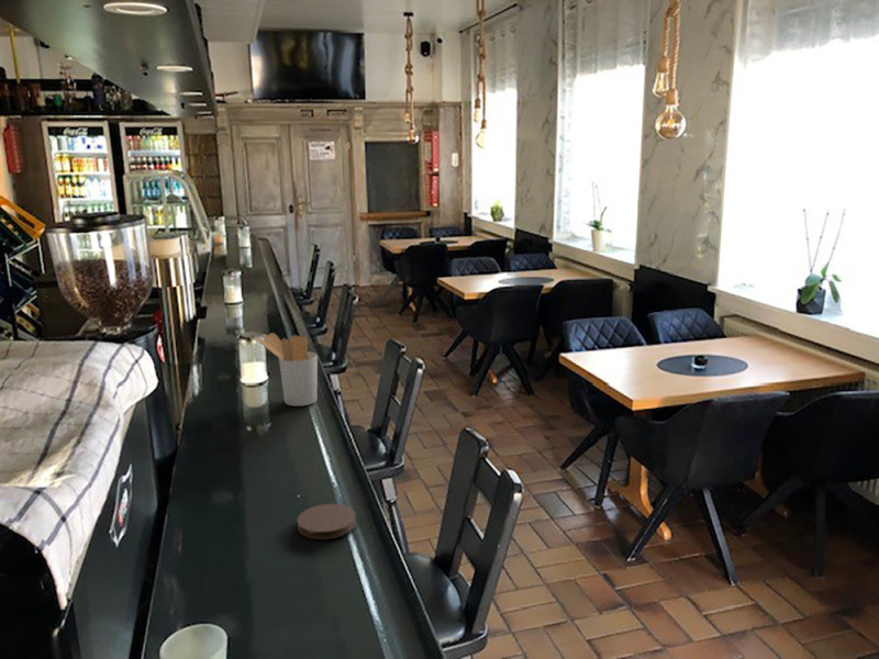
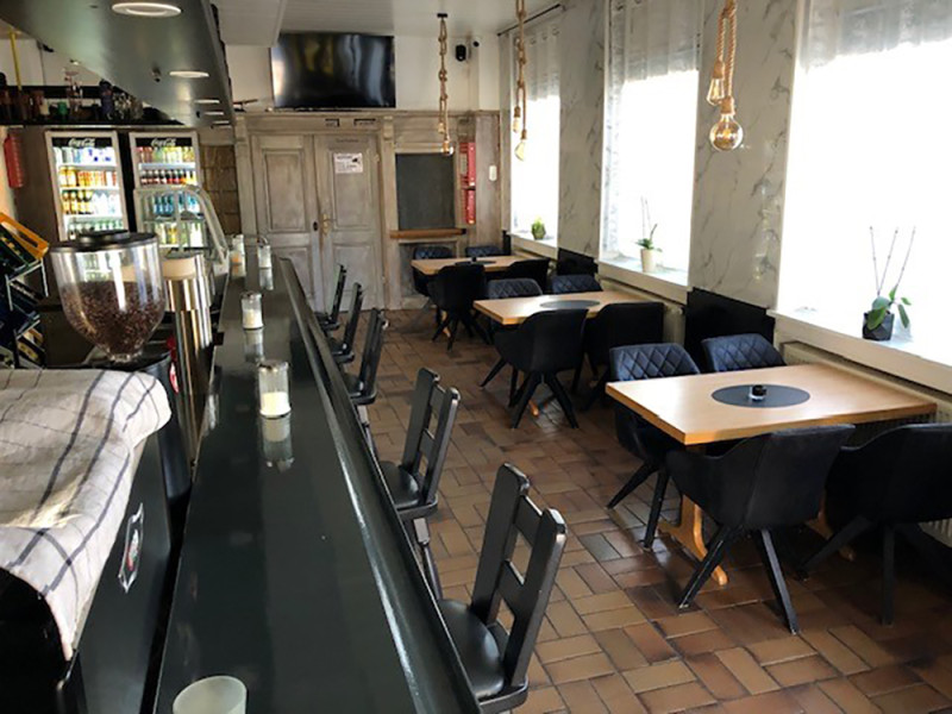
- utensil holder [256,332,319,407]
- coaster [297,503,357,540]
